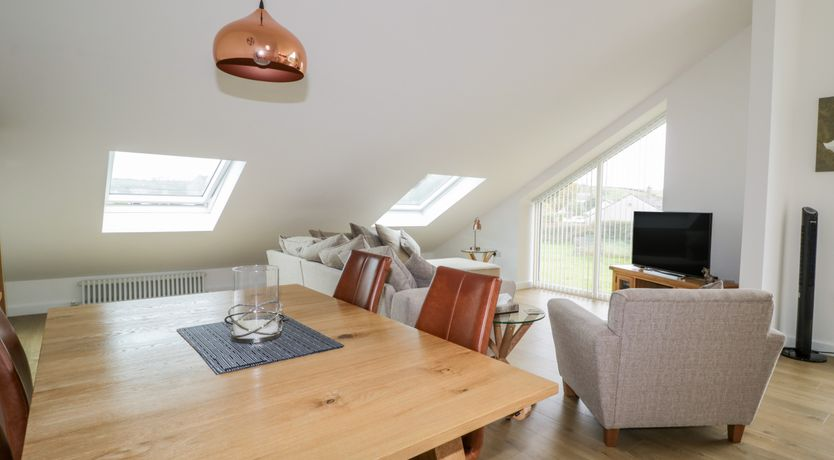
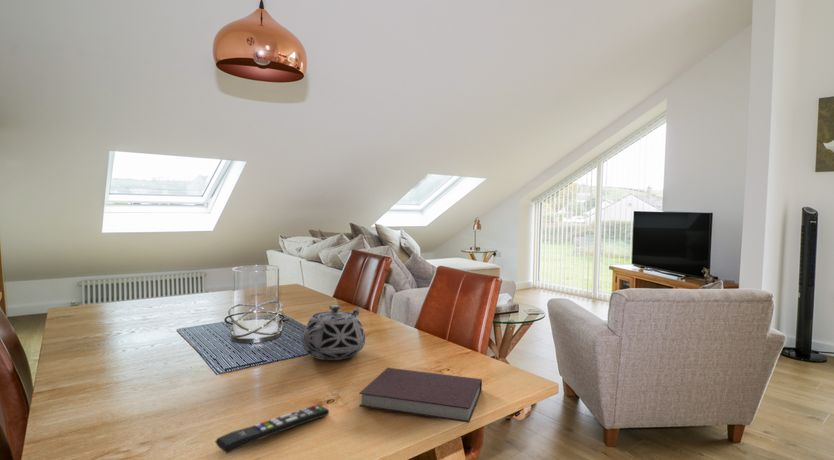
+ teapot [301,304,366,361]
+ remote control [214,403,330,455]
+ notebook [358,367,483,424]
